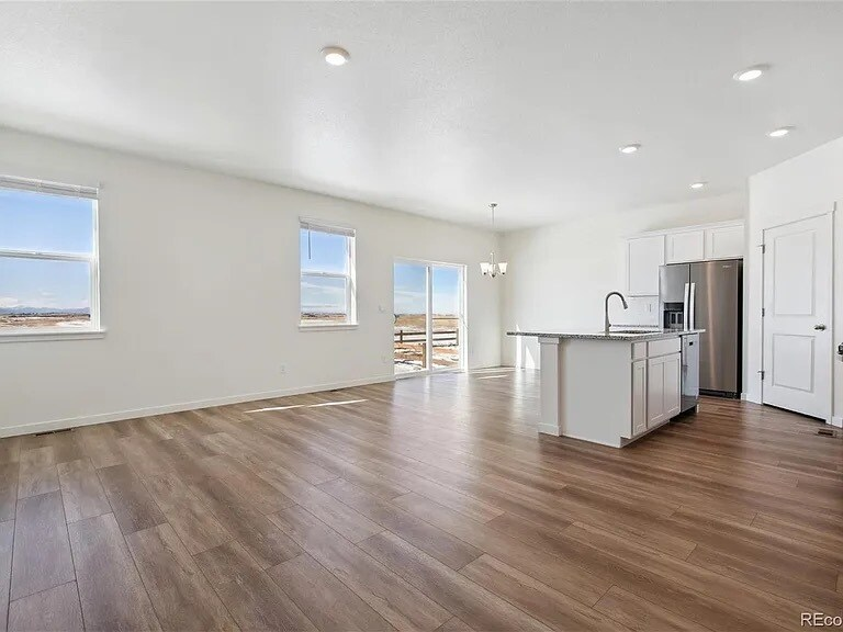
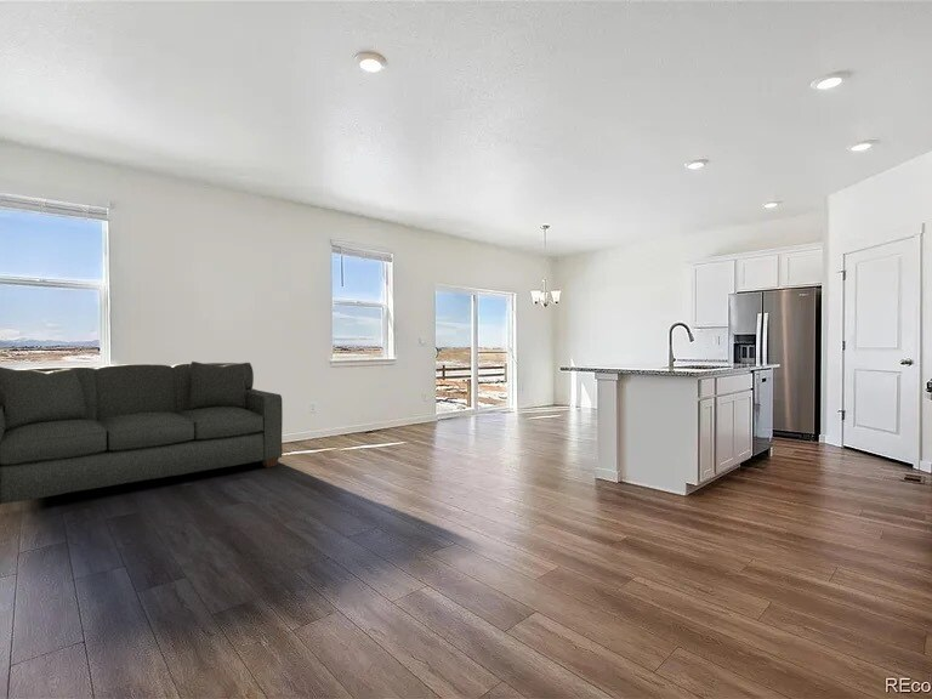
+ sofa [0,360,284,506]
